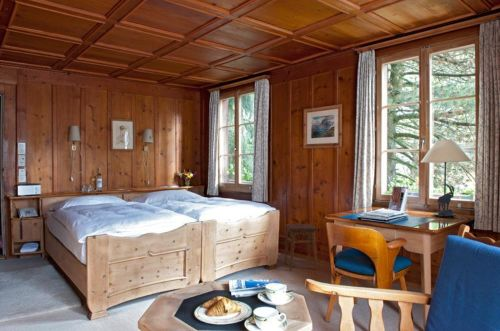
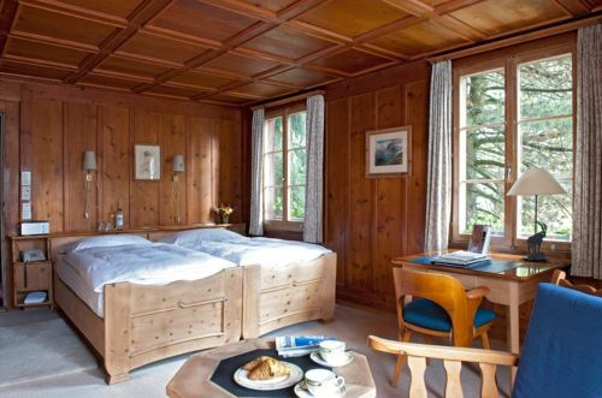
- stool [283,223,319,272]
